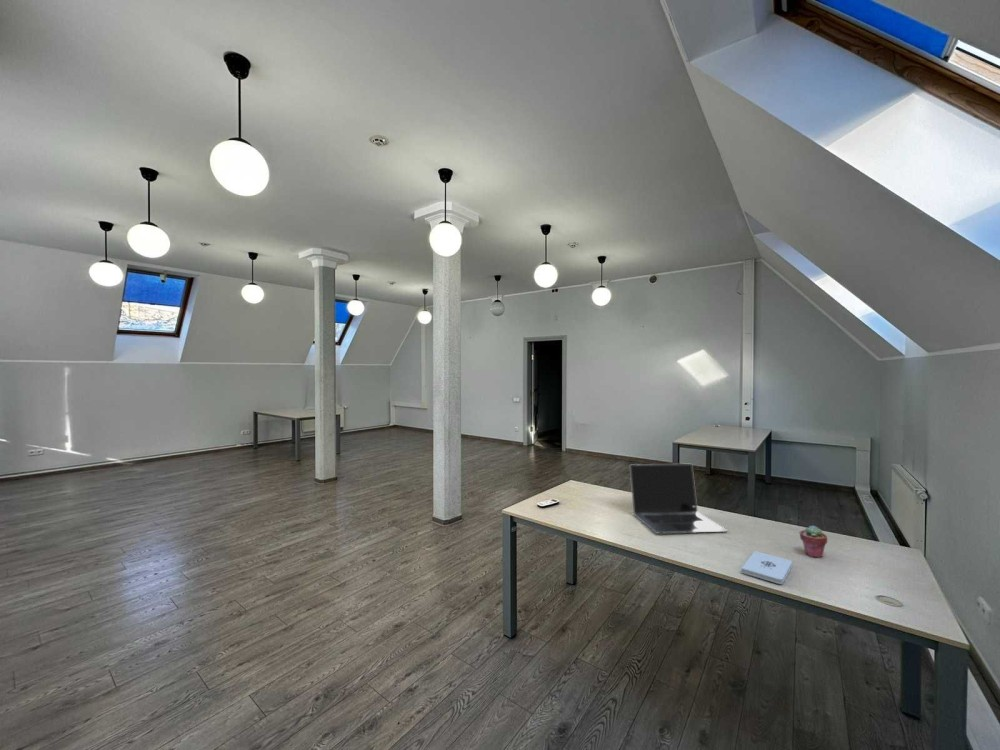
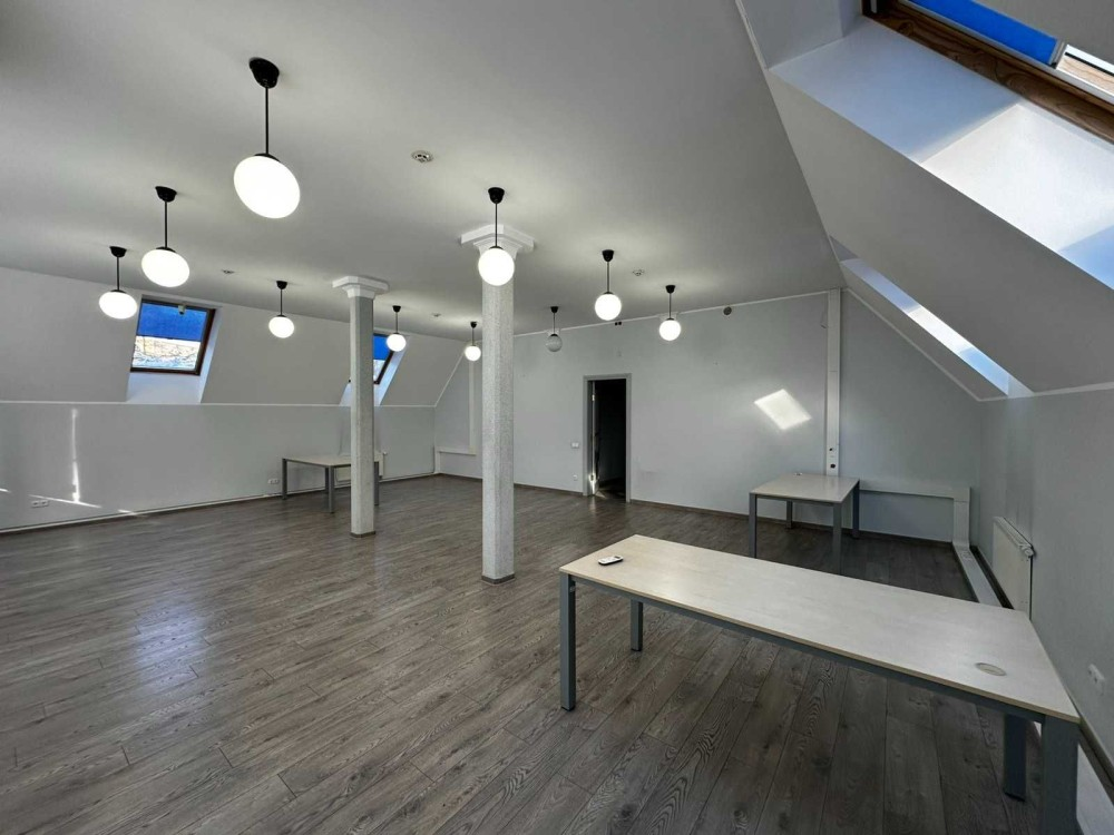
- notepad [740,550,793,585]
- potted succulent [798,525,828,558]
- laptop [629,463,729,534]
